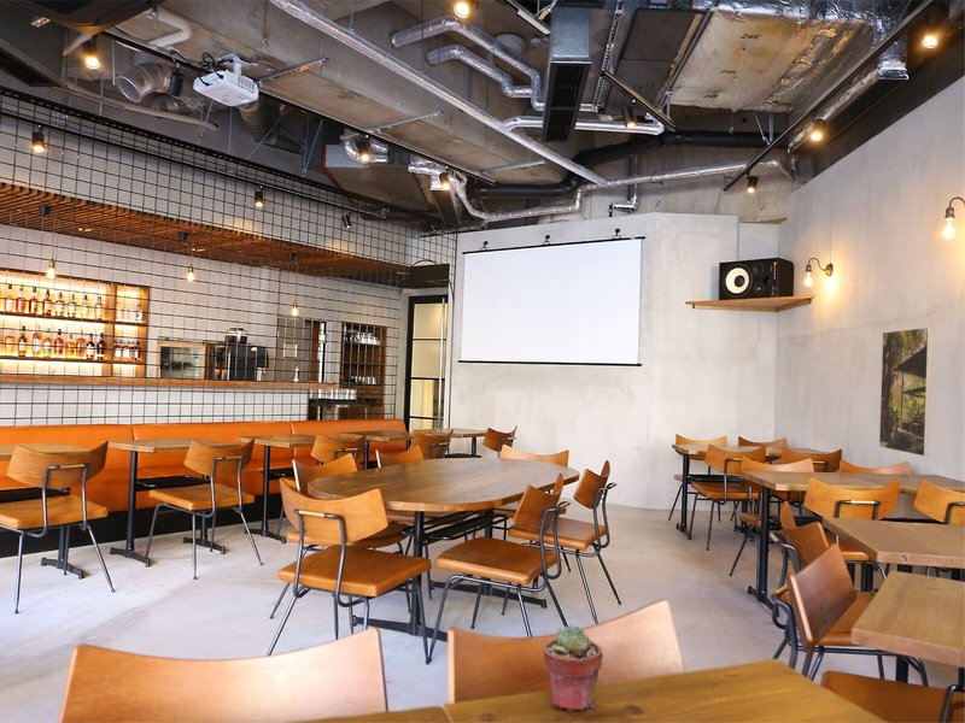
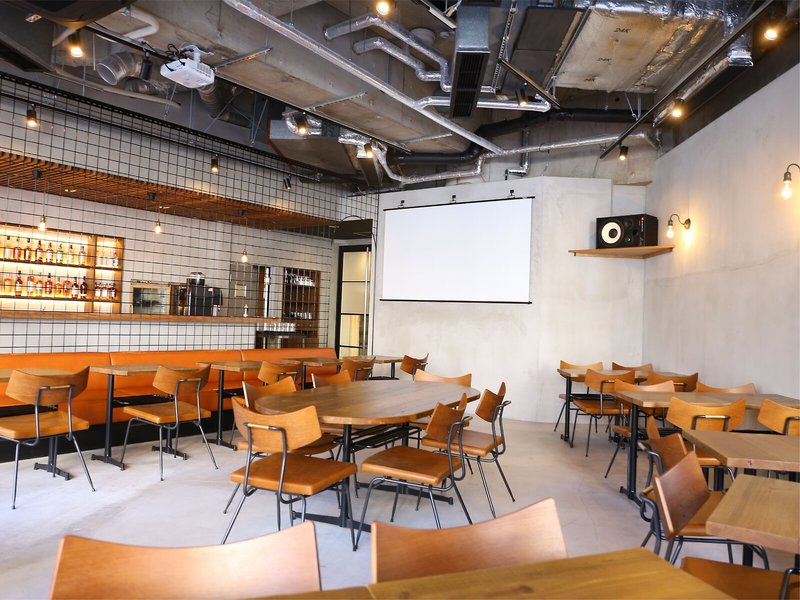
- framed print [878,327,934,458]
- potted succulent [543,624,604,712]
